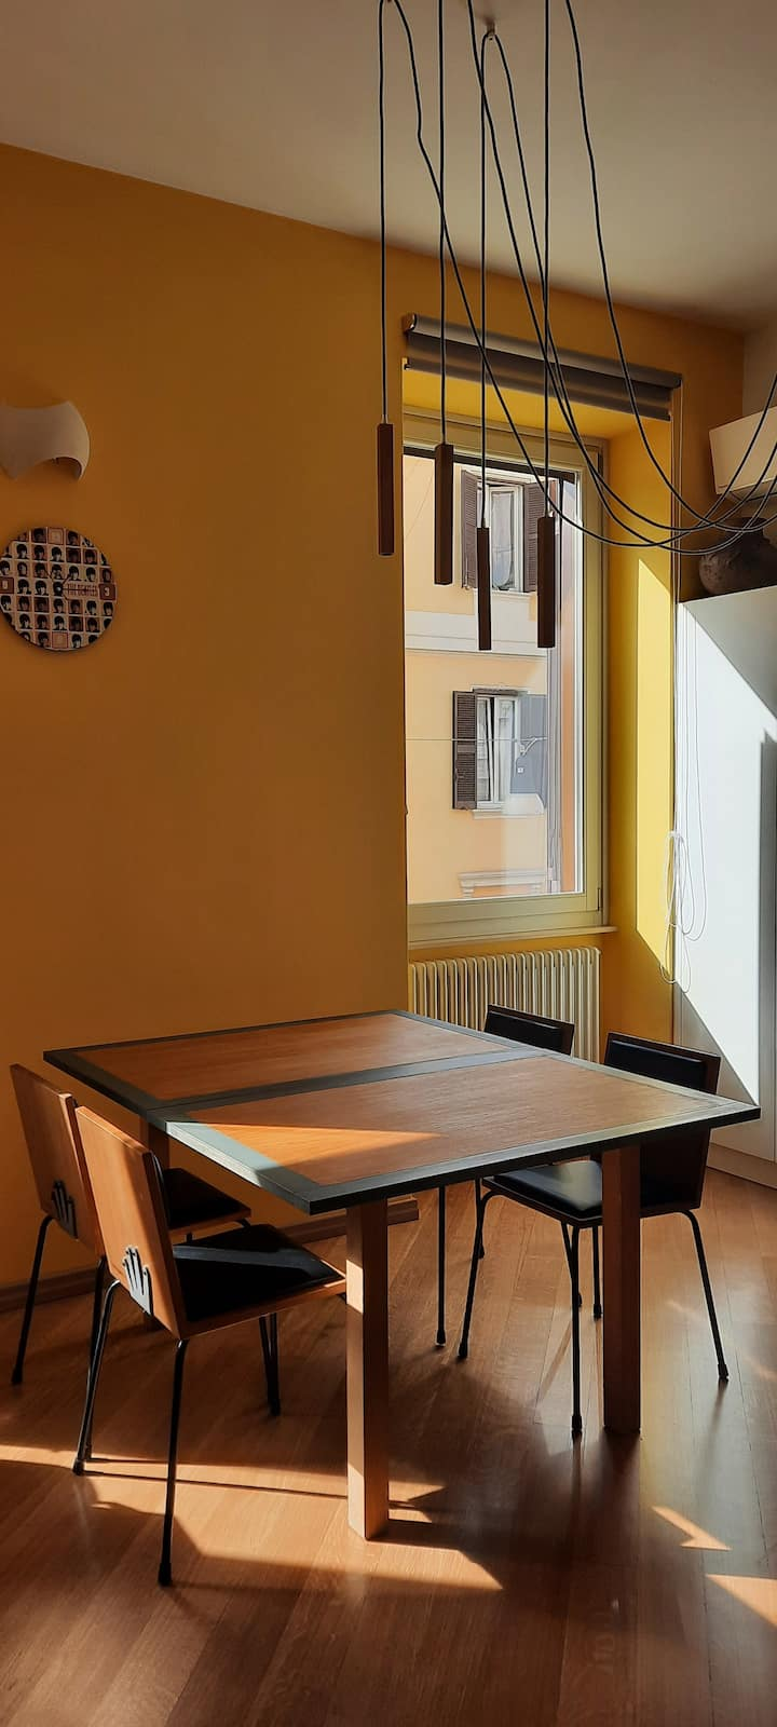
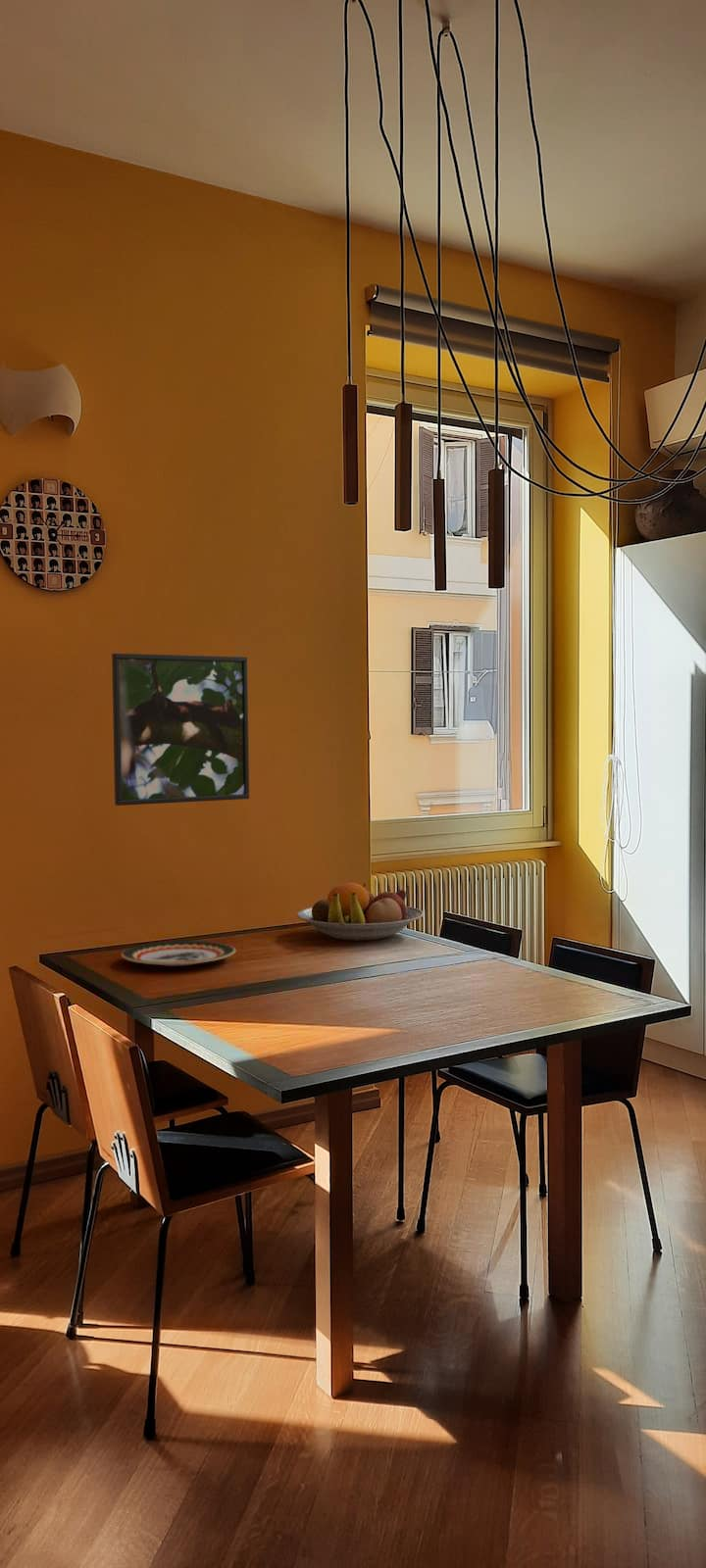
+ plate [121,940,236,967]
+ fruit bowl [296,882,425,942]
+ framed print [111,653,250,807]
